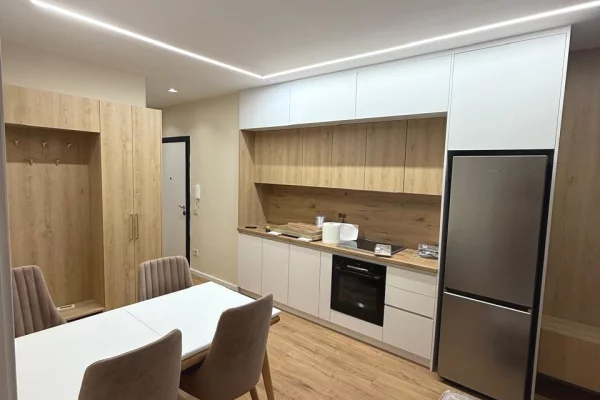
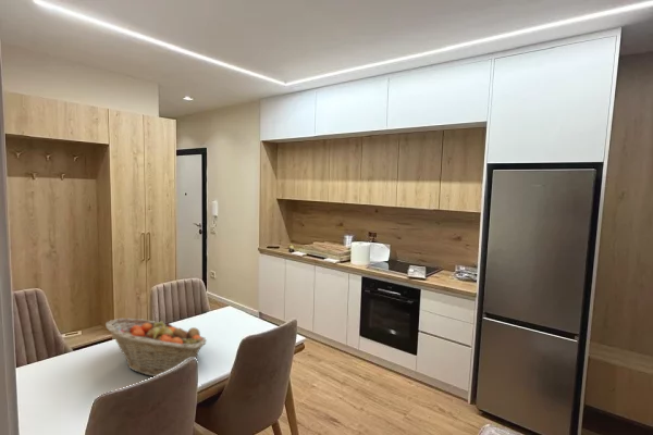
+ fruit basket [104,318,208,377]
